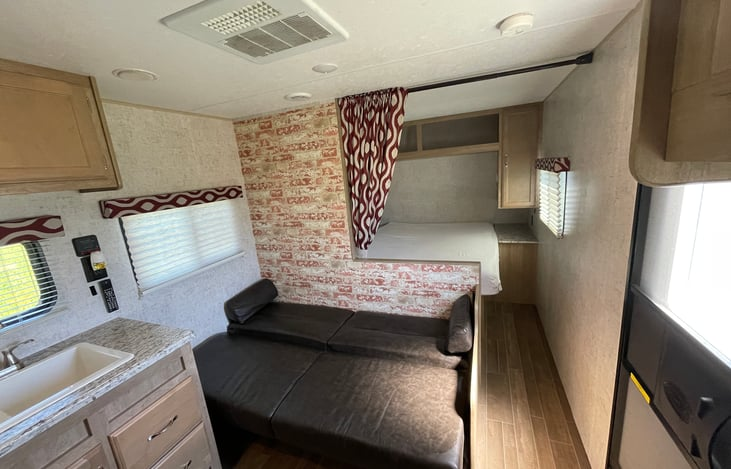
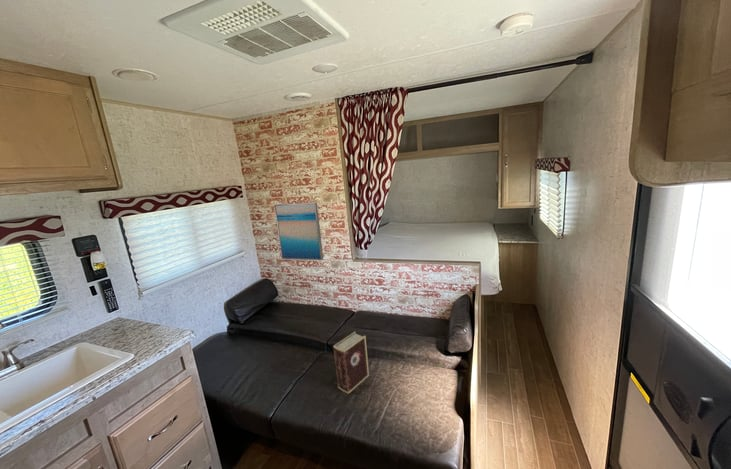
+ wall art [273,201,324,261]
+ book [332,331,370,395]
